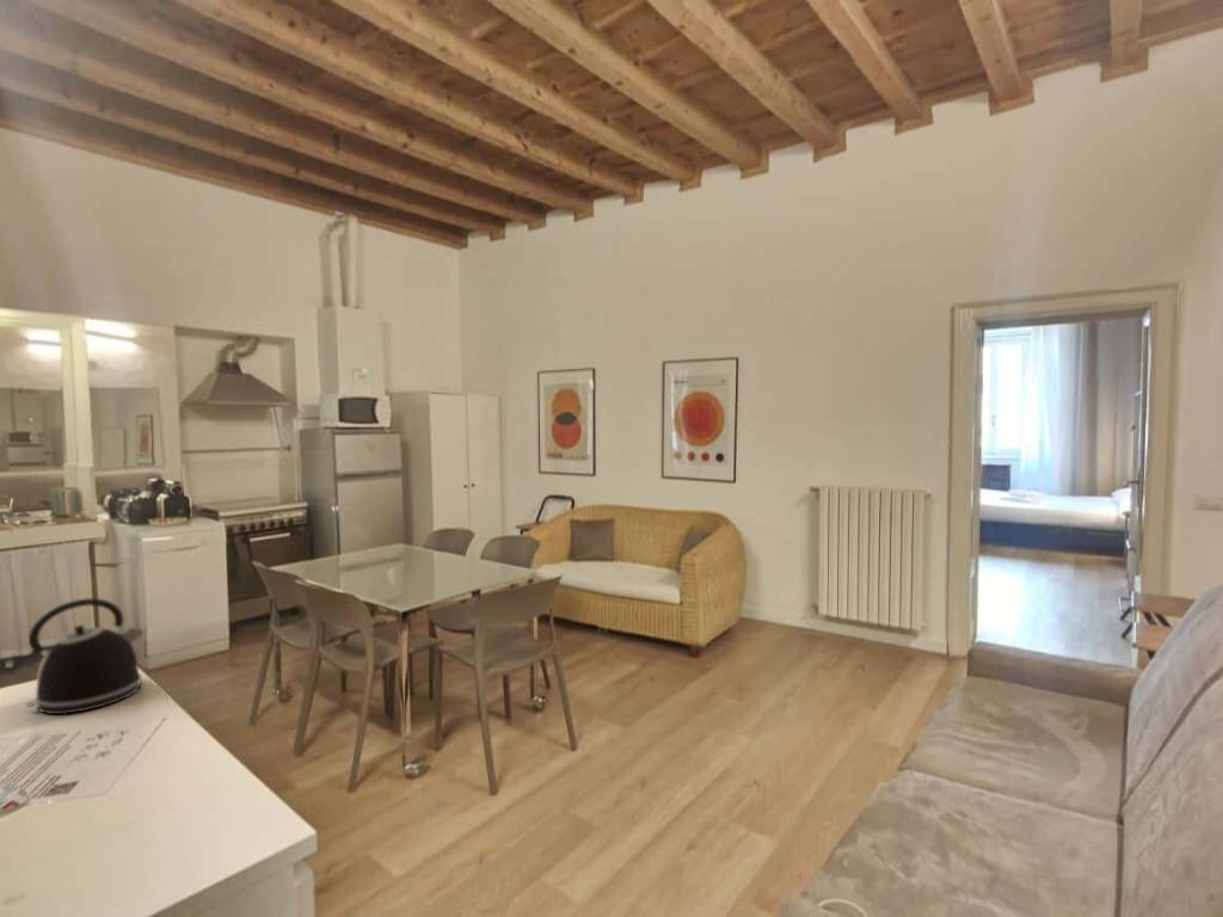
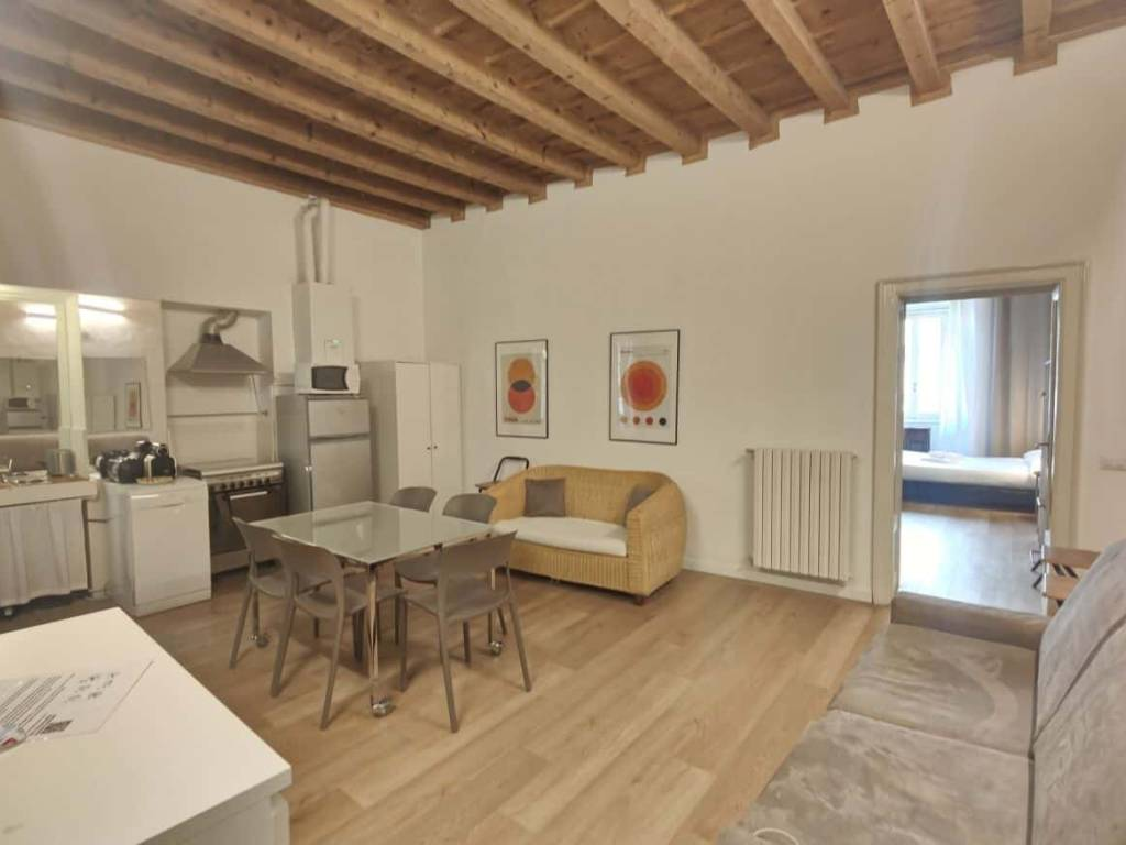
- kettle [25,597,146,715]
